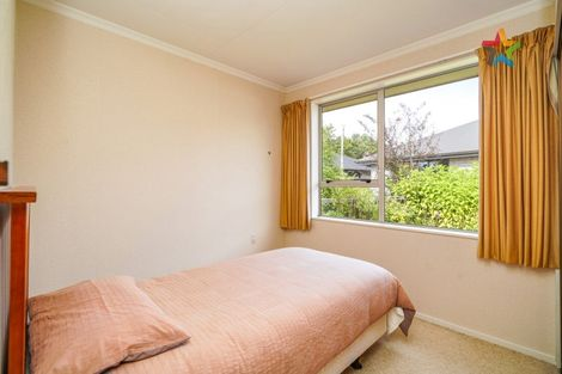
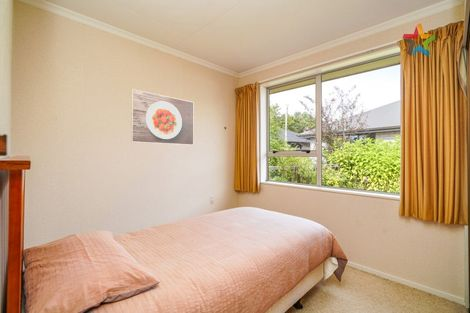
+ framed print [130,88,195,146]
